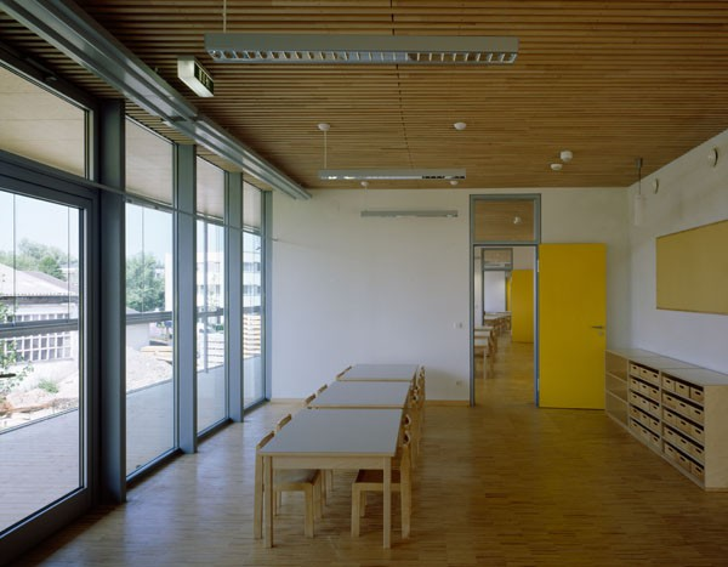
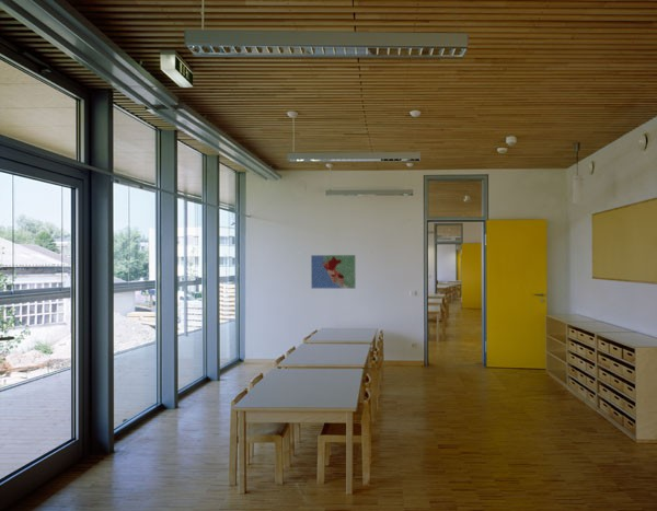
+ map [310,254,357,290]
